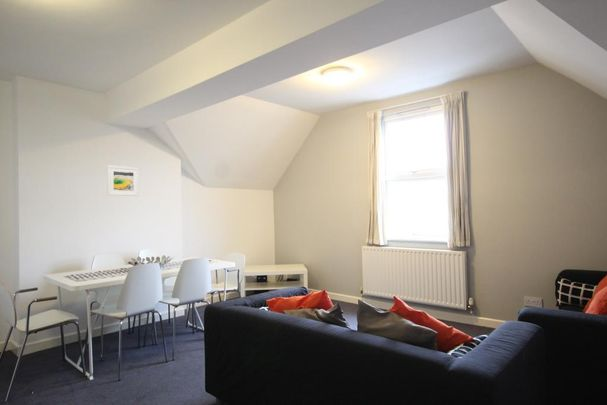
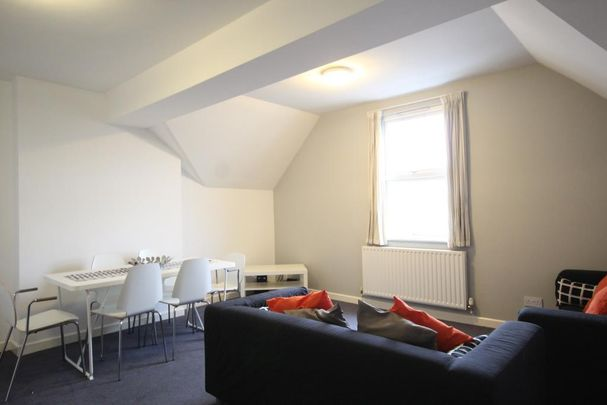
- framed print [106,164,140,197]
